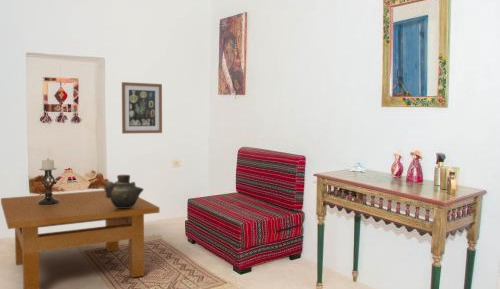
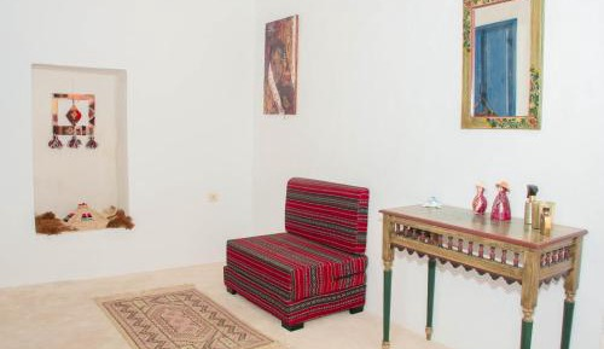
- wall art [121,81,163,135]
- candle holder [38,157,59,205]
- table [0,189,160,289]
- ceramic vessel [104,174,144,208]
